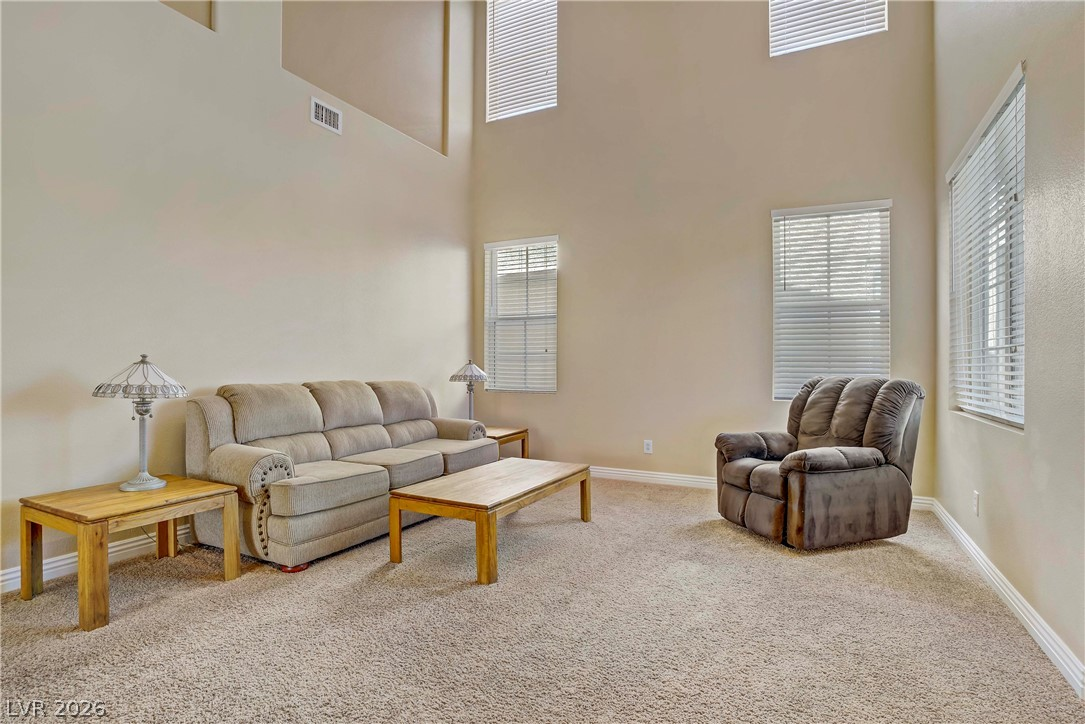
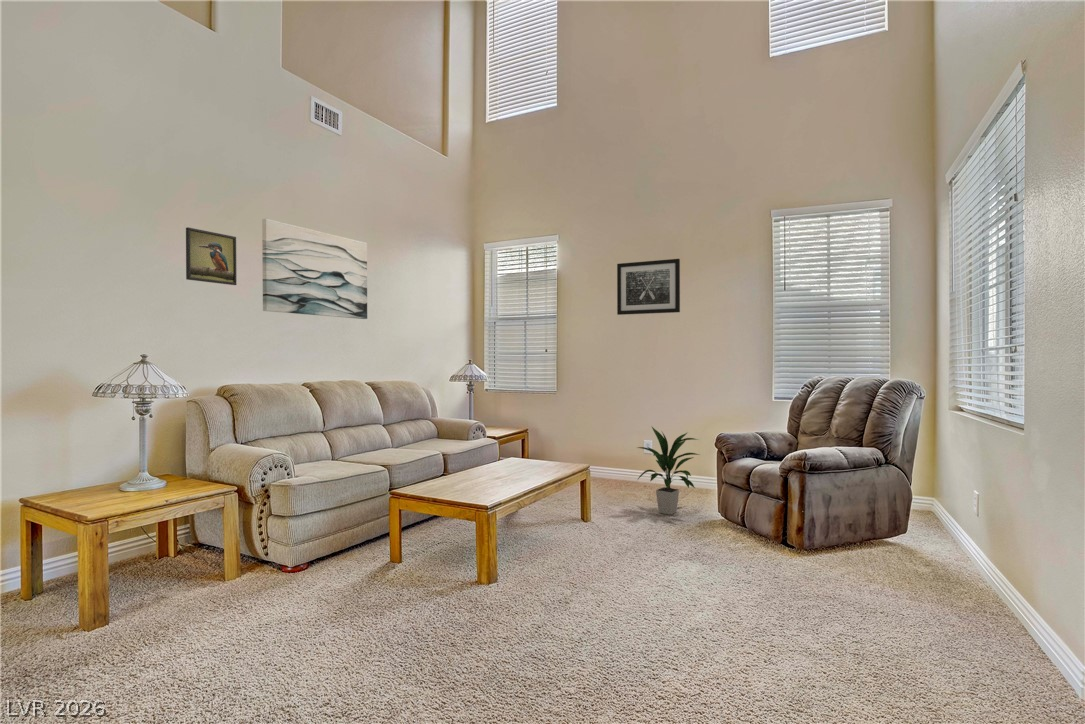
+ wall art [261,218,368,320]
+ wall art [616,258,681,316]
+ indoor plant [635,426,701,516]
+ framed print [185,227,238,286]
